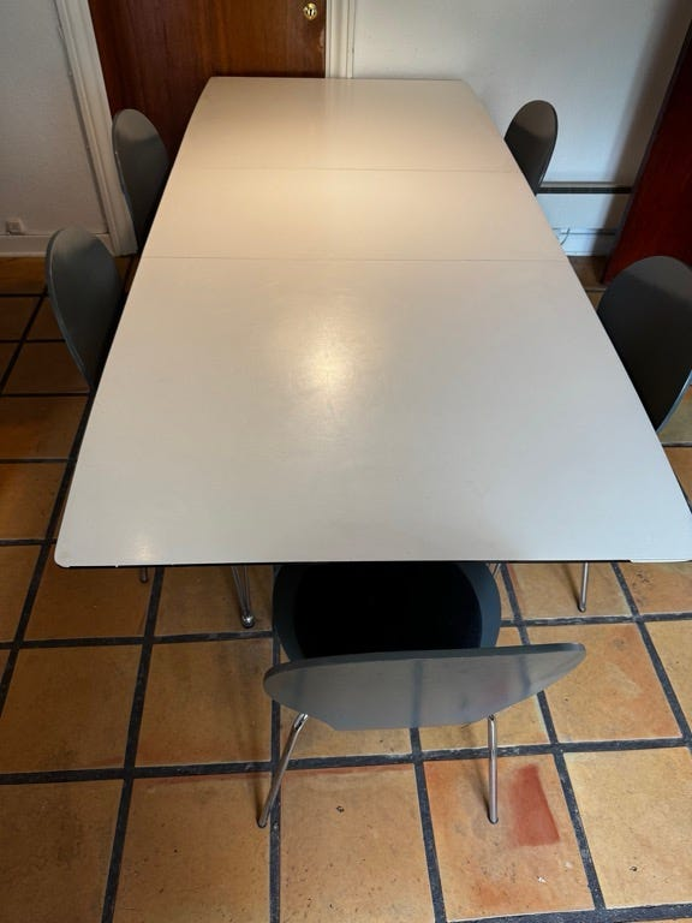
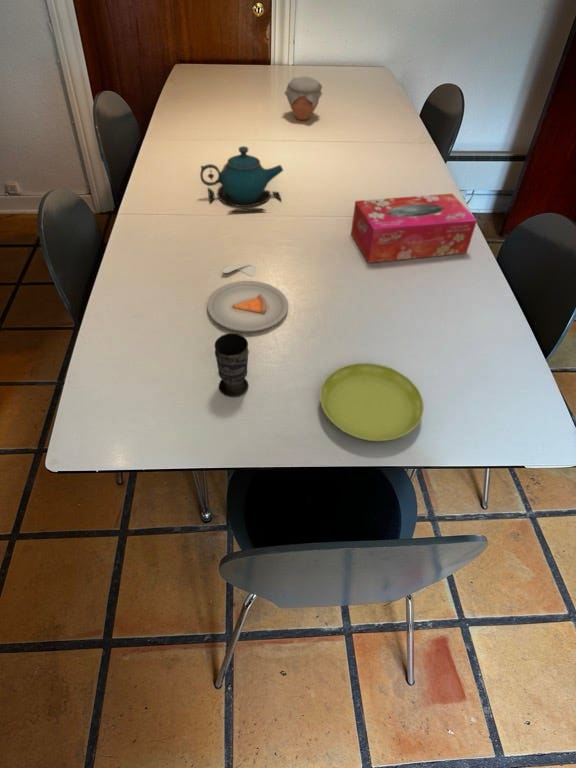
+ tissue box [350,193,478,264]
+ cup [214,333,250,398]
+ saucer [319,362,425,442]
+ jar [283,76,323,121]
+ teapot [199,145,284,213]
+ dinner plate [206,264,289,333]
